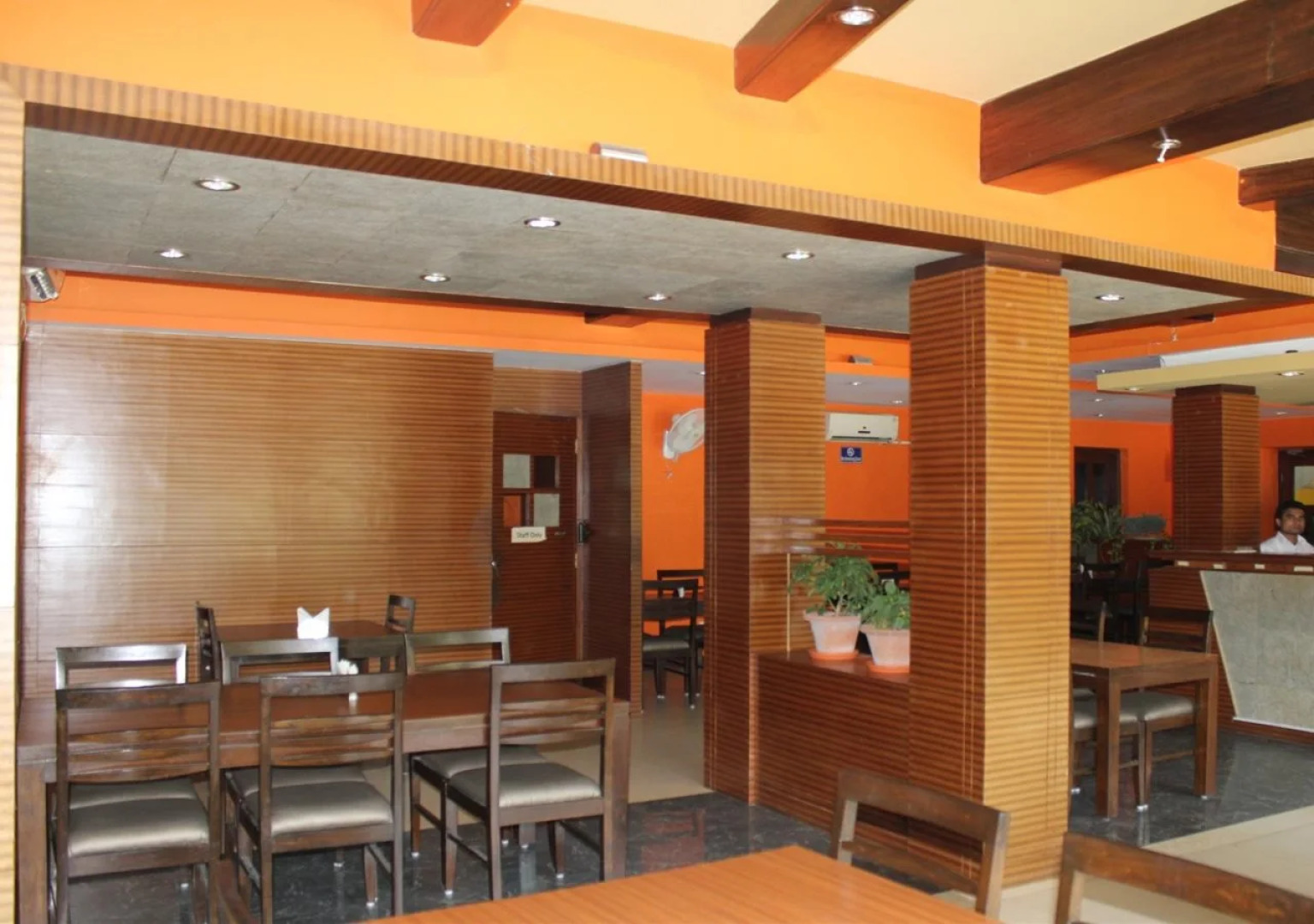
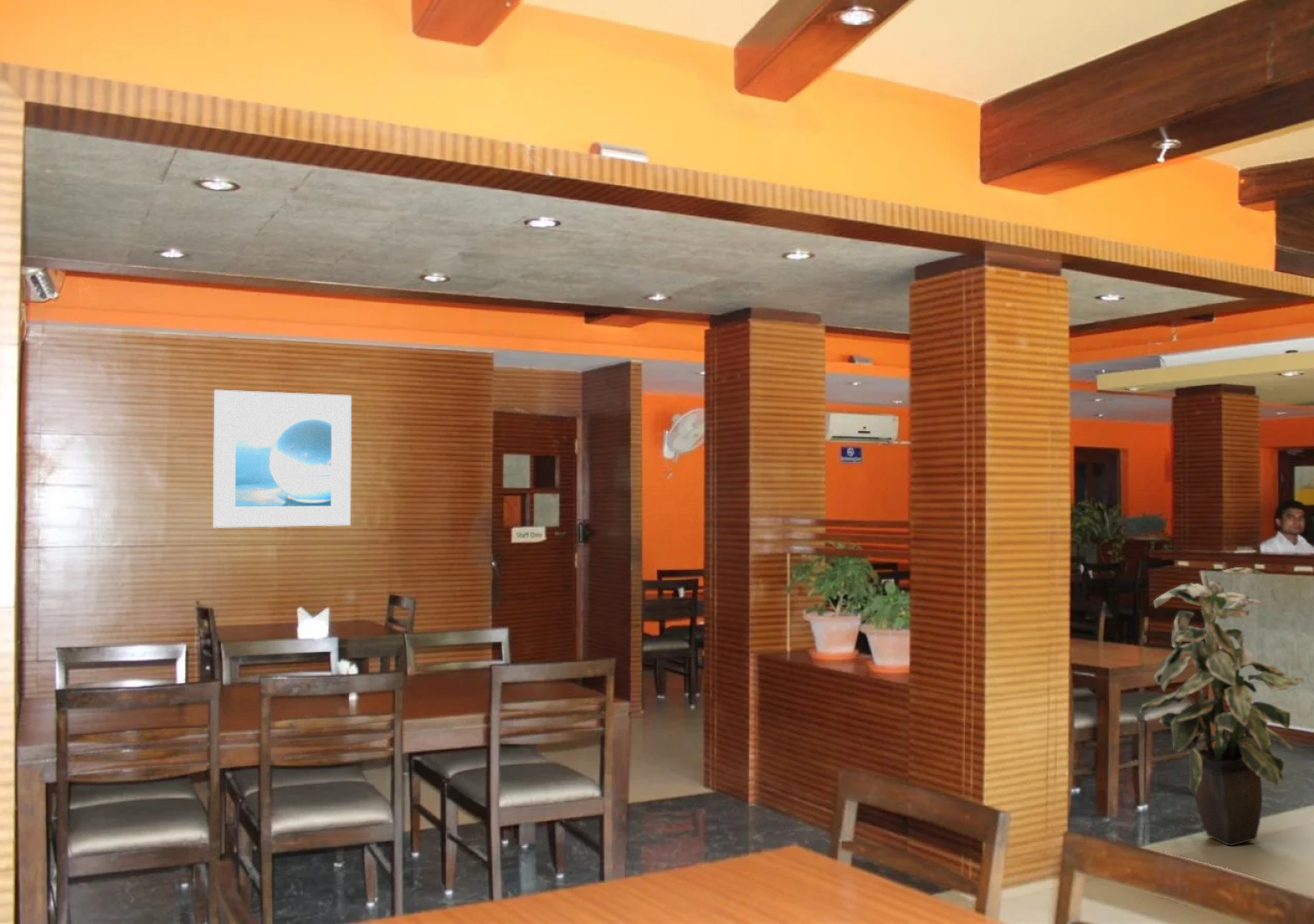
+ indoor plant [1138,566,1305,846]
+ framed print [212,389,352,529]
